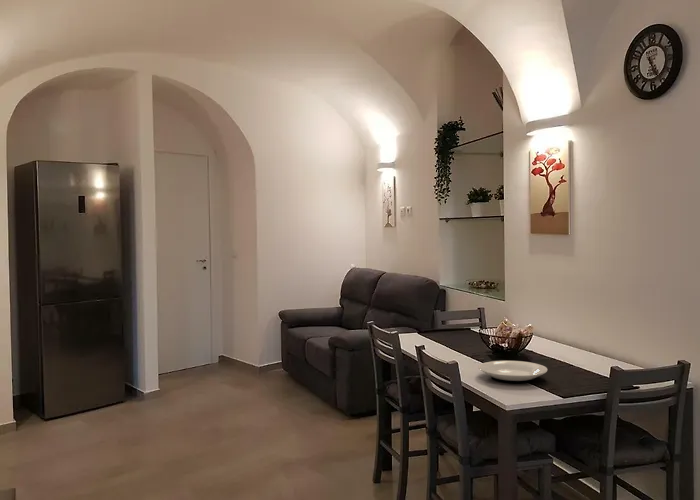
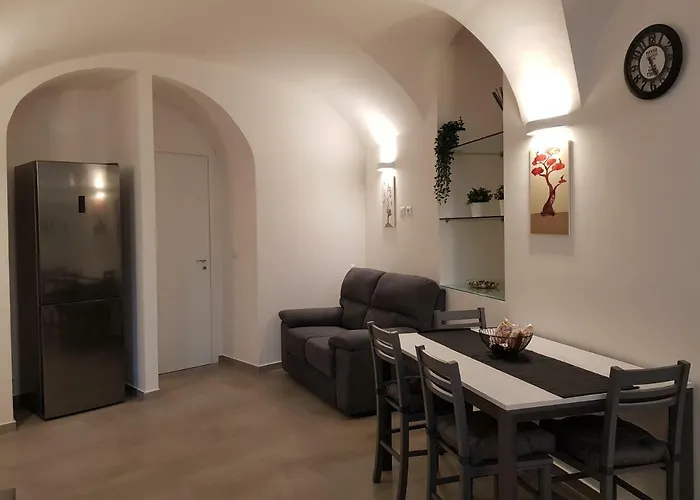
- plate [477,360,548,384]
